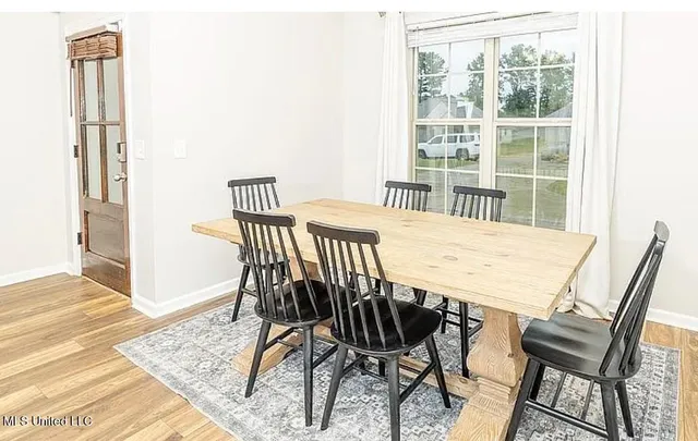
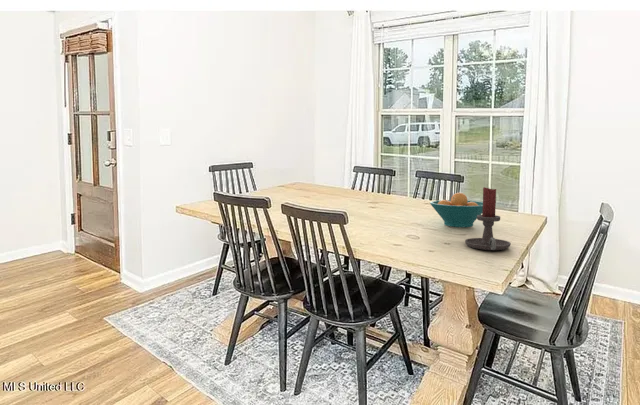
+ fruit bowl [429,192,483,228]
+ candle holder [464,186,512,251]
